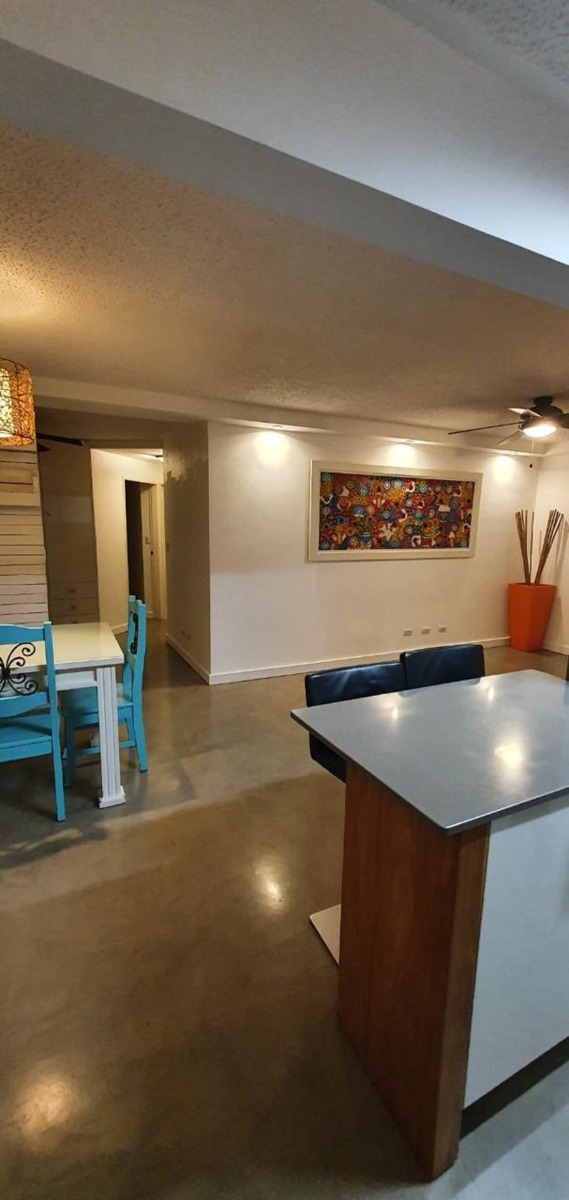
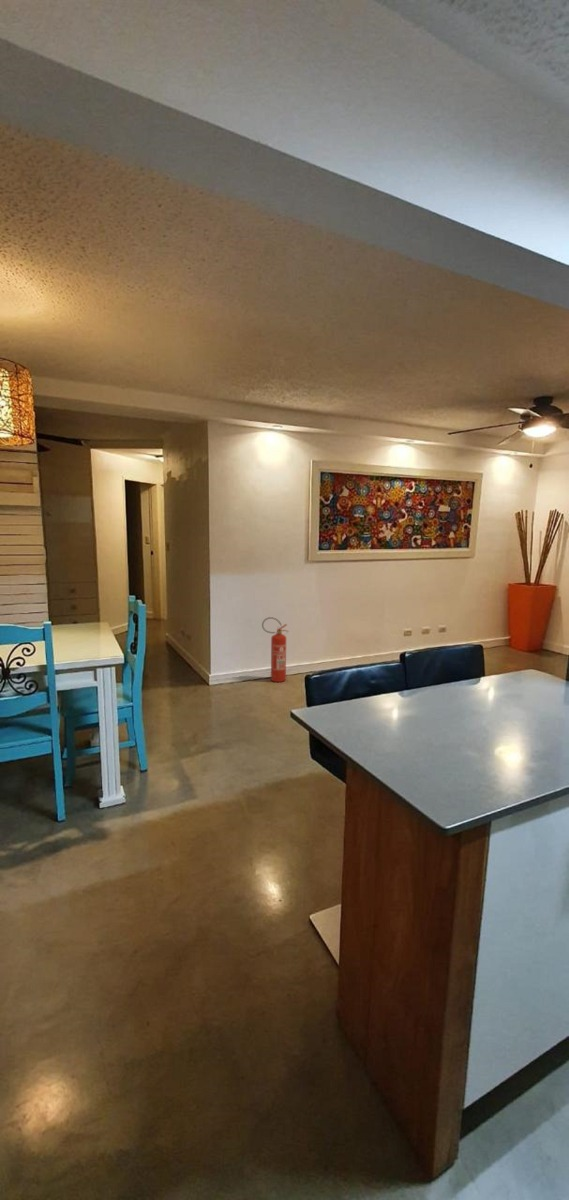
+ fire extinguisher [261,616,290,683]
